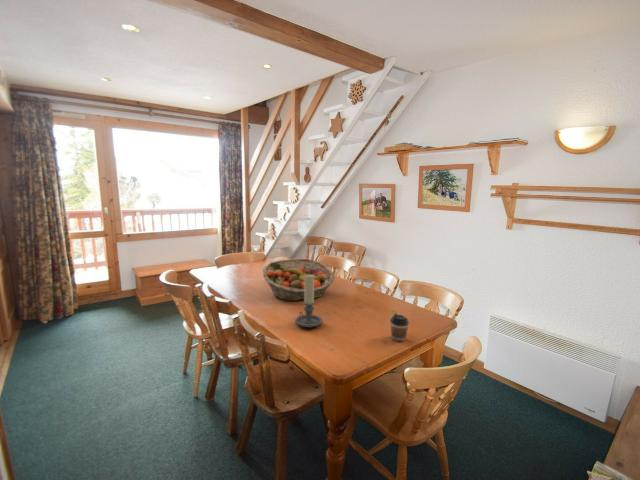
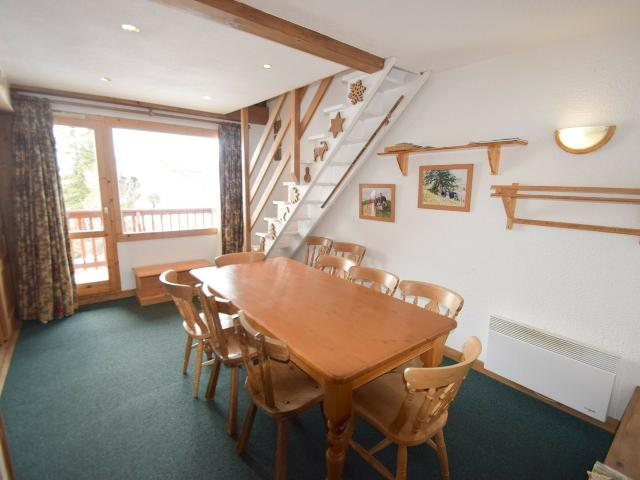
- coffee cup [389,313,410,342]
- fruit basket [262,258,335,302]
- candle holder [294,274,324,329]
